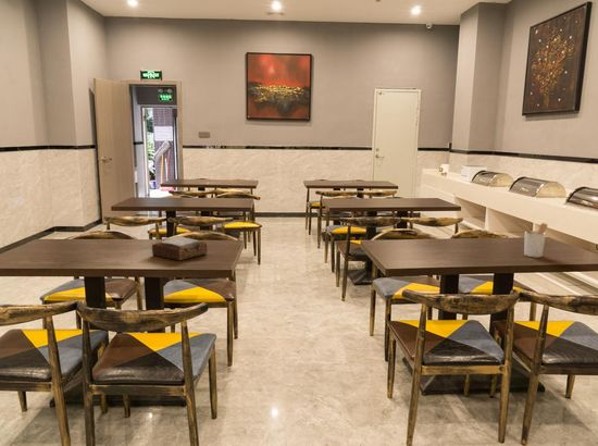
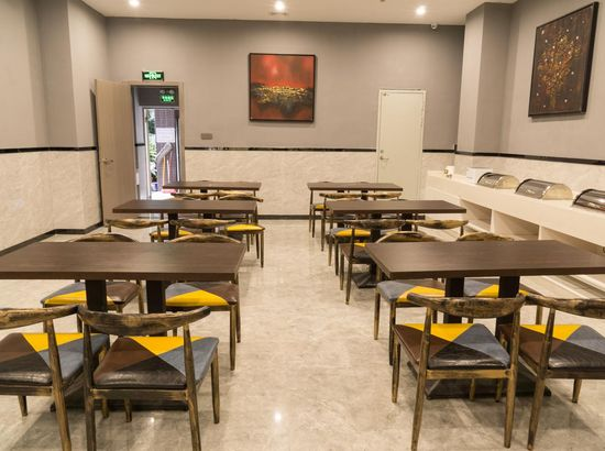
- napkin holder [151,235,209,261]
- utensil holder [520,222,549,259]
